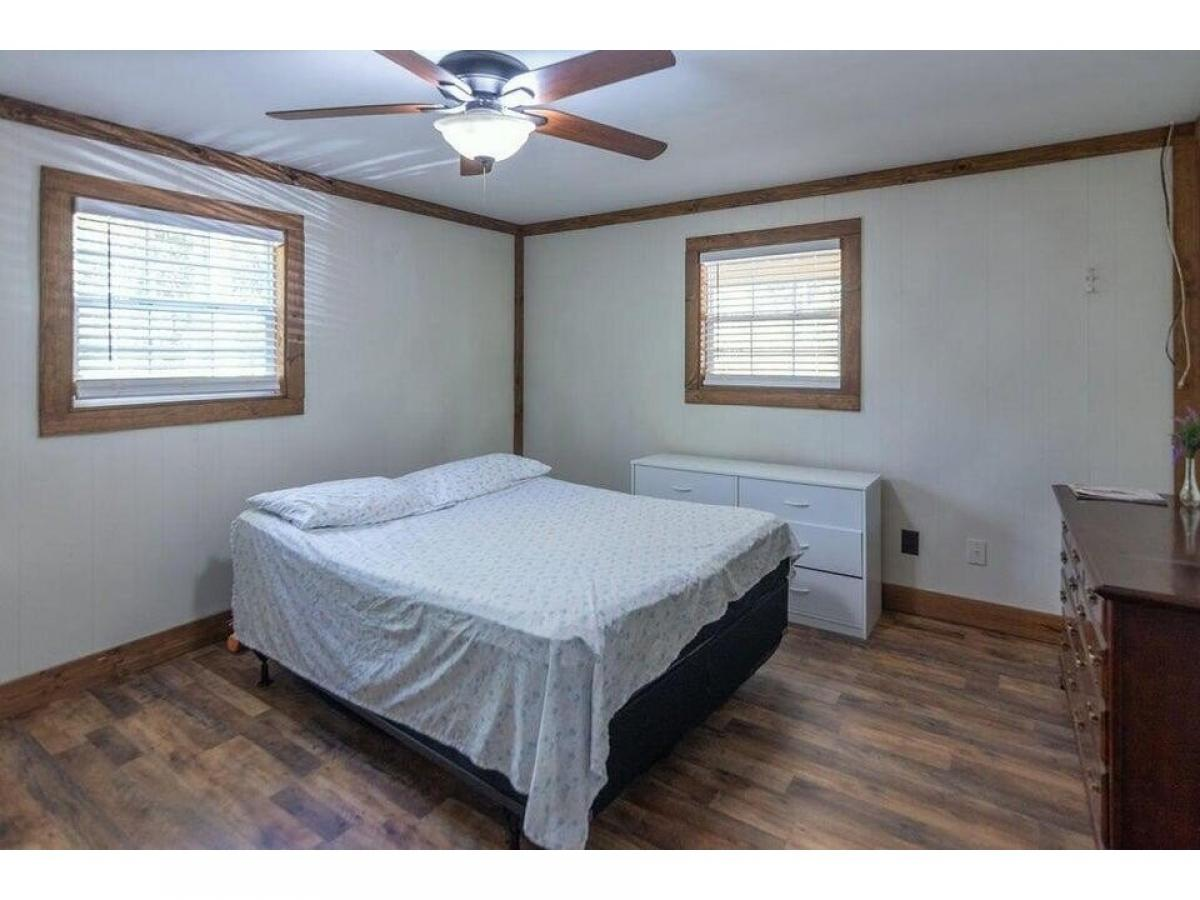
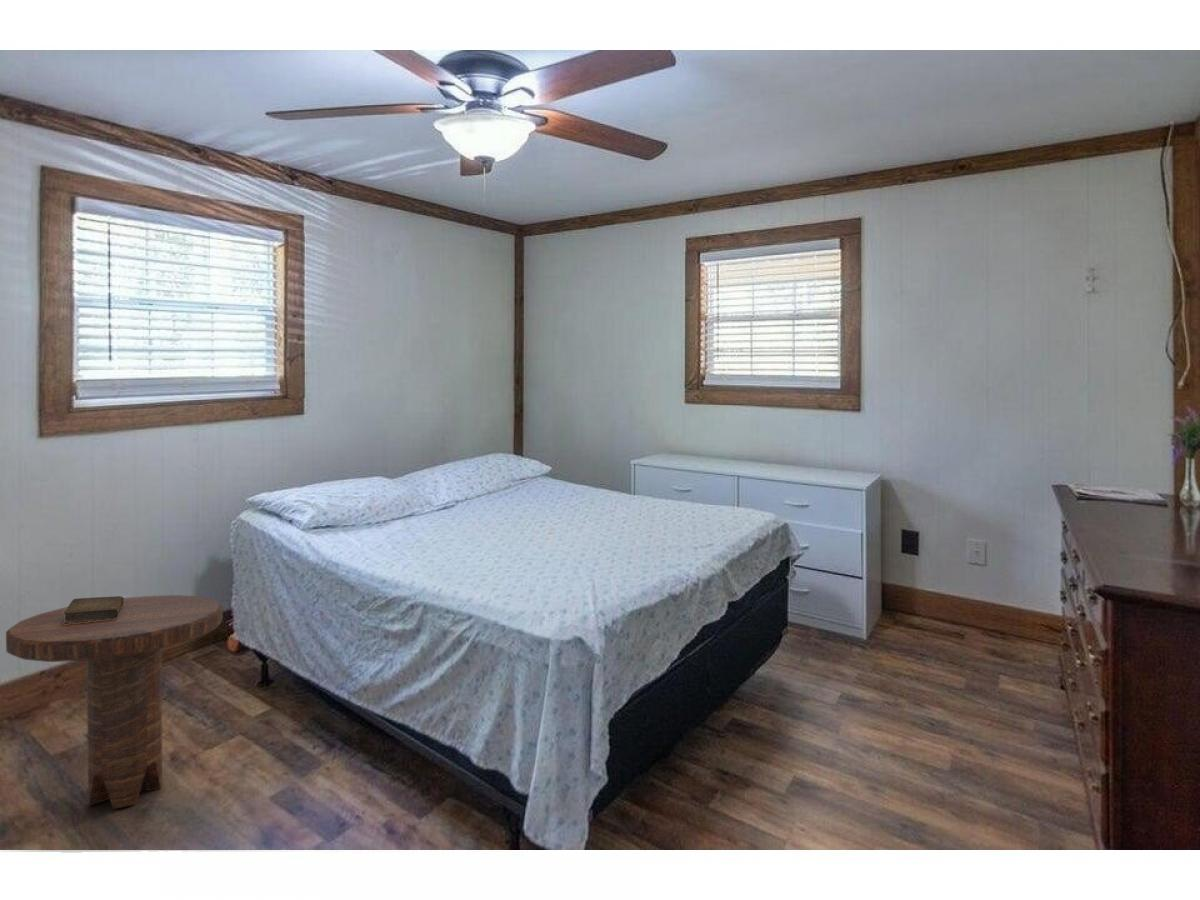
+ book [63,595,124,624]
+ side table [5,594,224,810]
